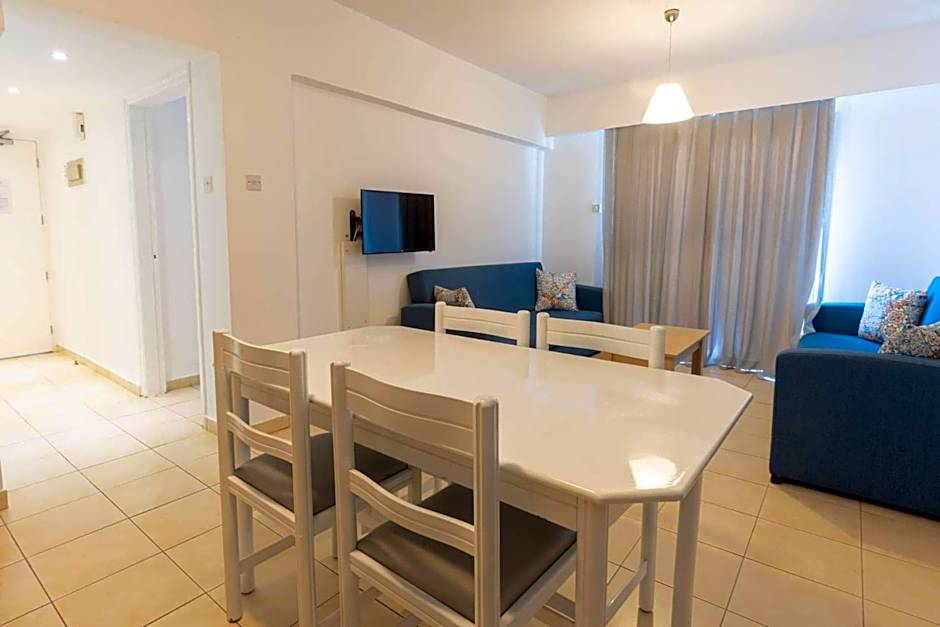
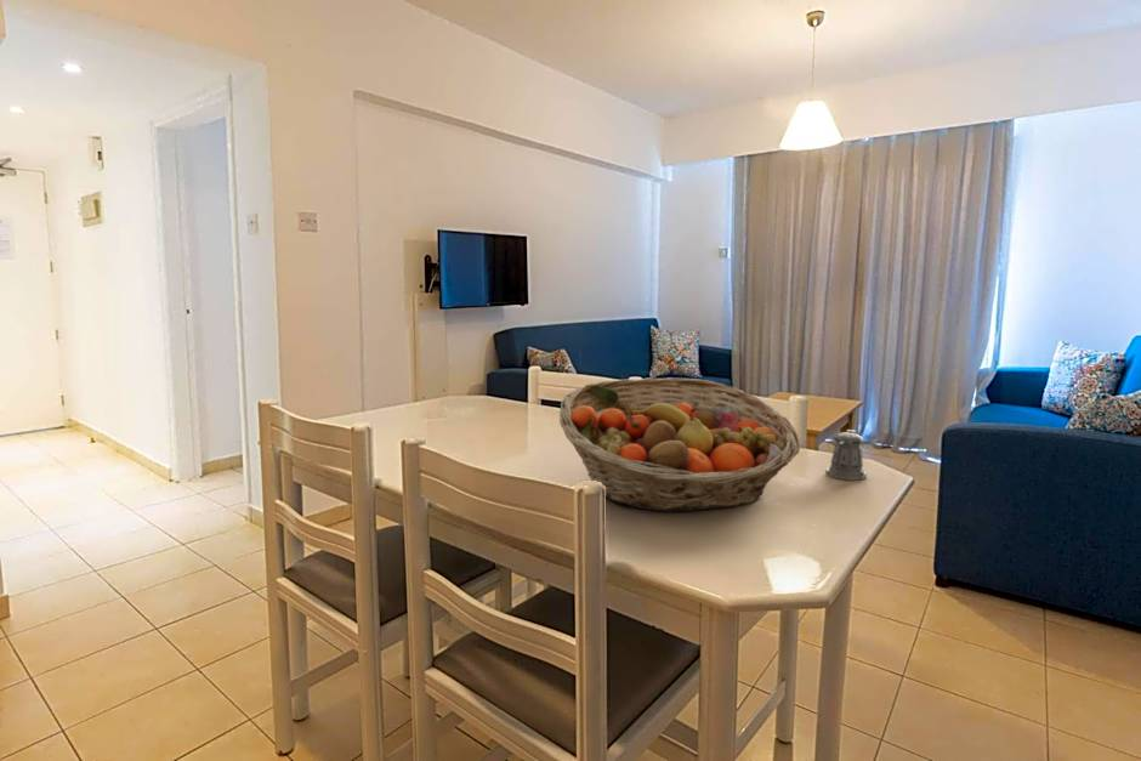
+ fruit basket [558,376,801,512]
+ pepper shaker [824,428,868,481]
